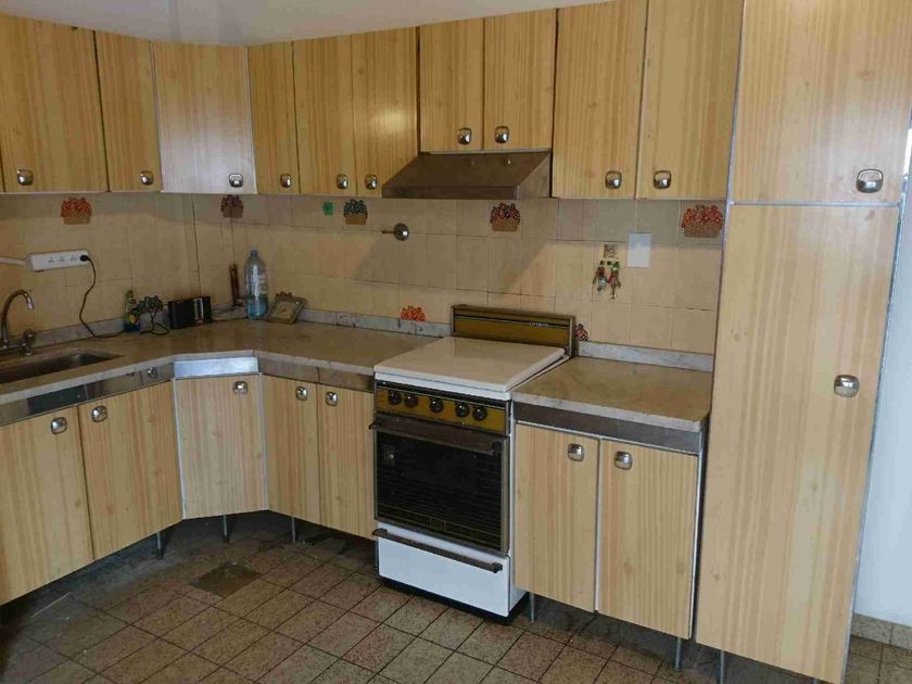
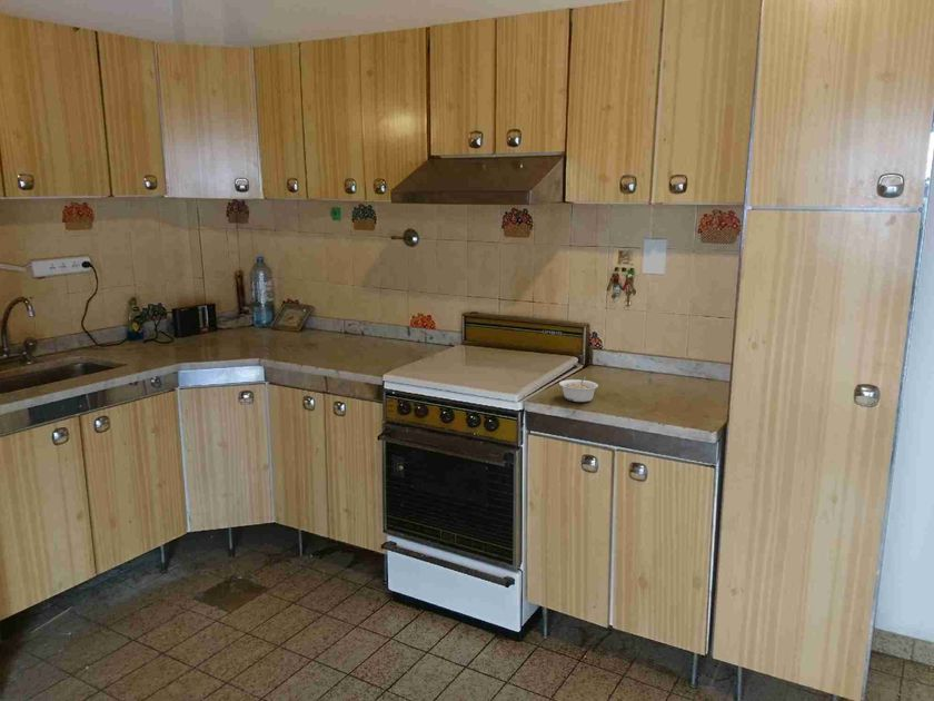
+ legume [558,374,599,403]
